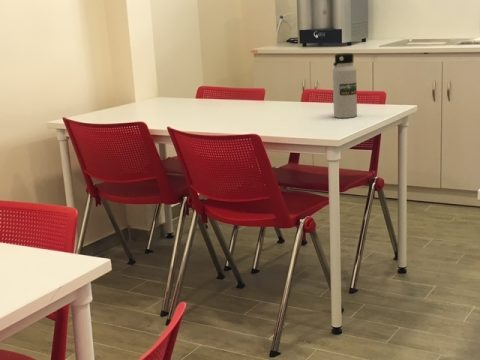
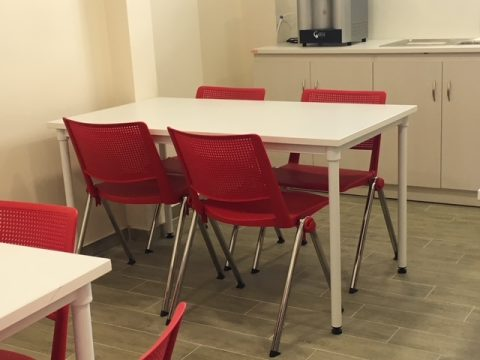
- water bottle [332,52,358,119]
